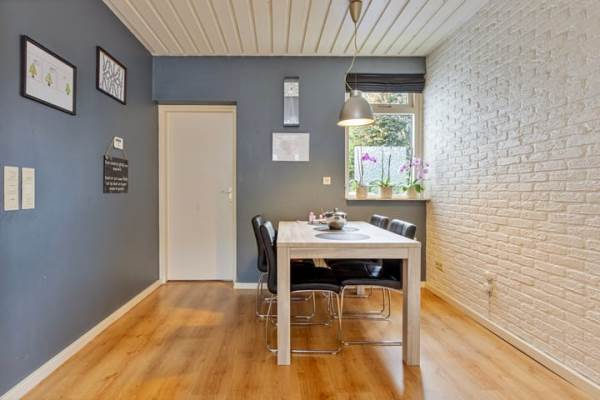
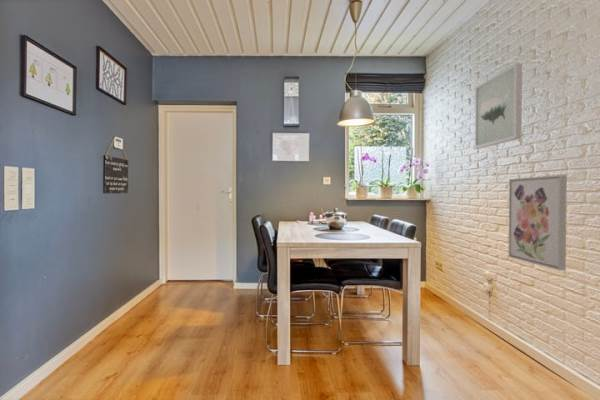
+ wall art [474,62,523,150]
+ wall art [508,174,568,271]
